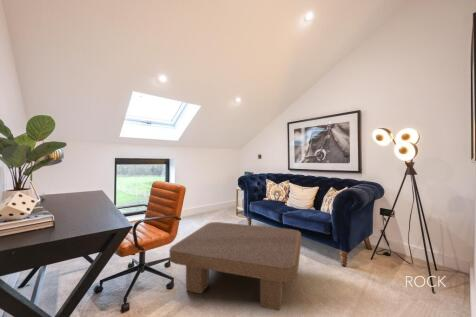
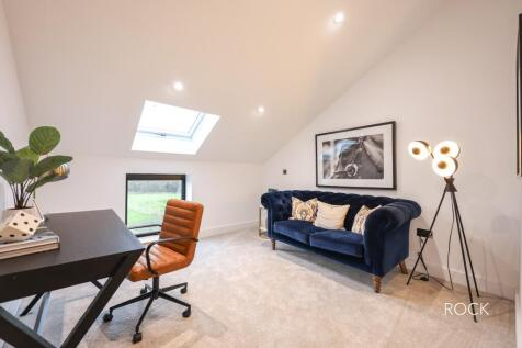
- coffee table [169,221,302,311]
